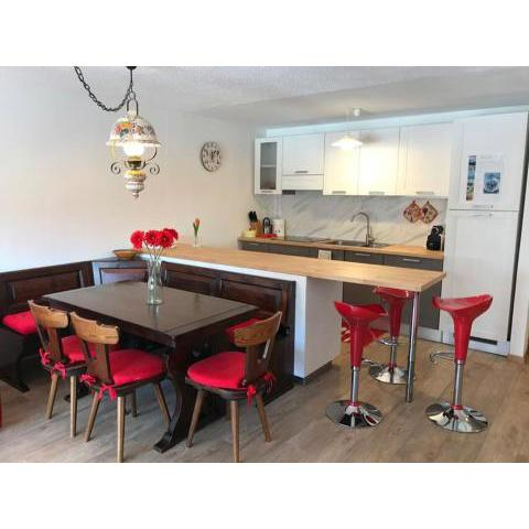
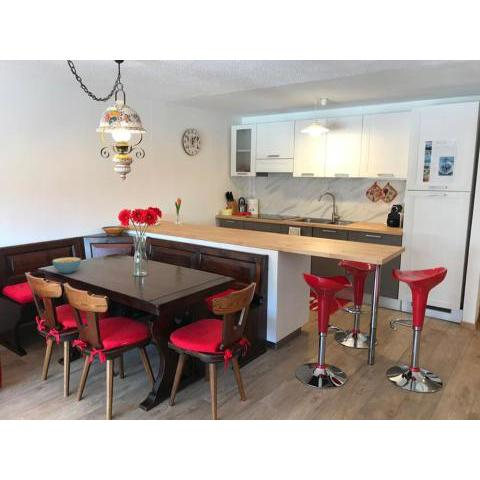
+ cereal bowl [51,256,82,274]
